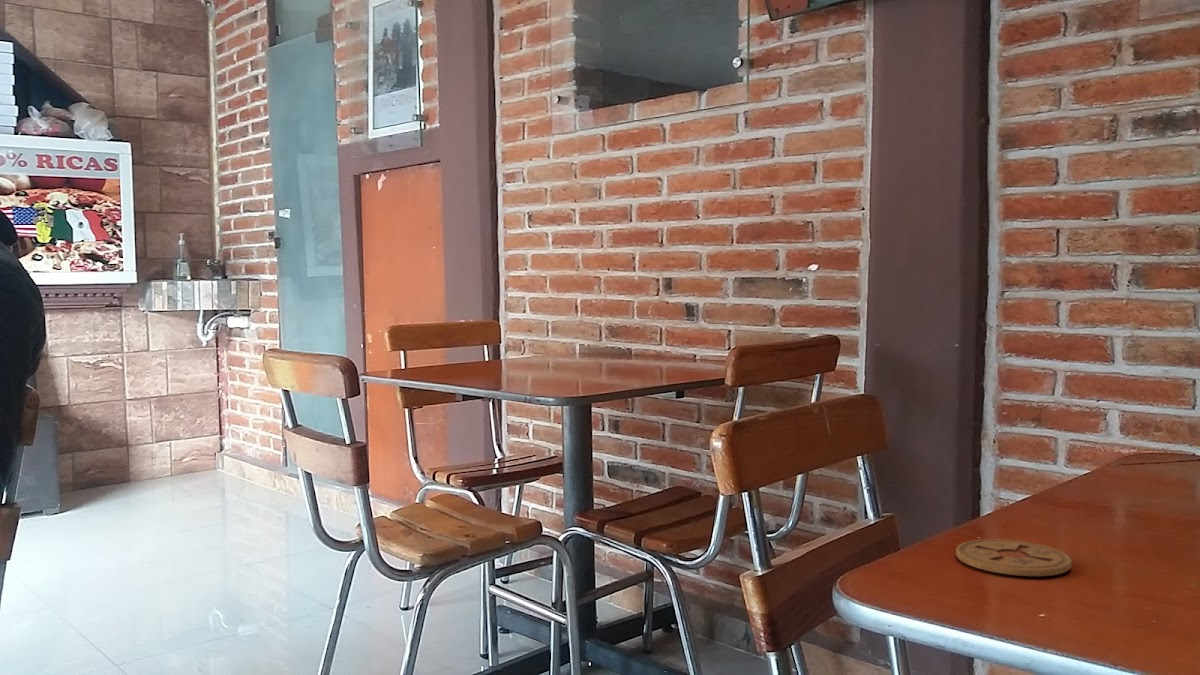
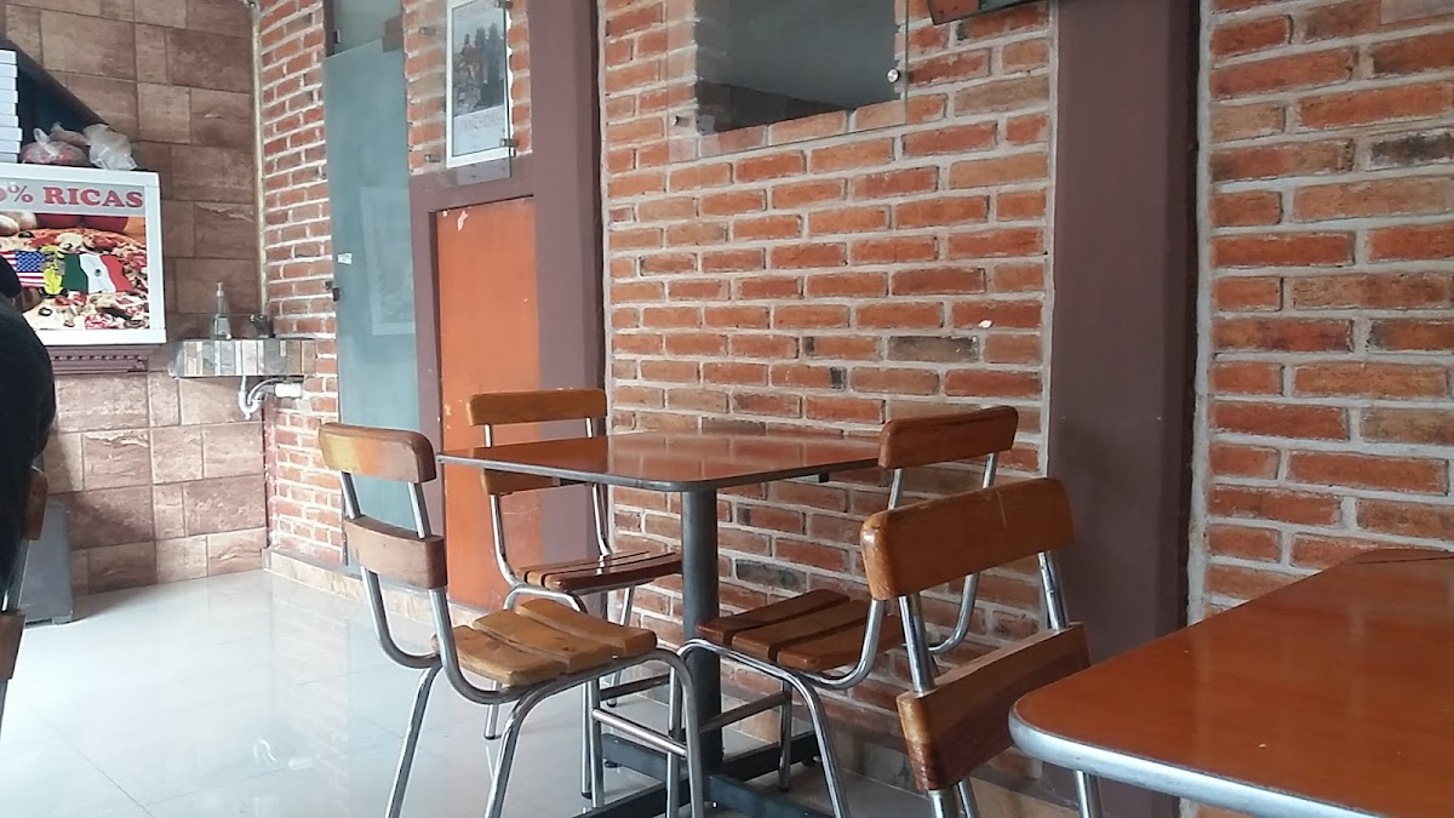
- coaster [955,538,1073,577]
